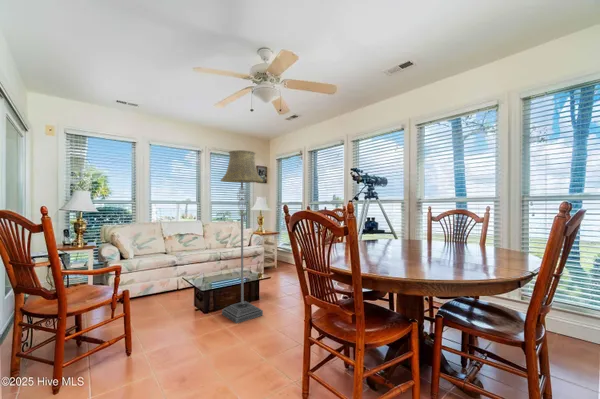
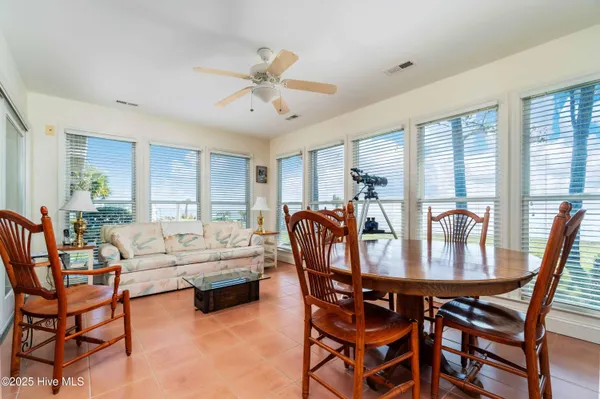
- floor lamp [219,149,264,324]
